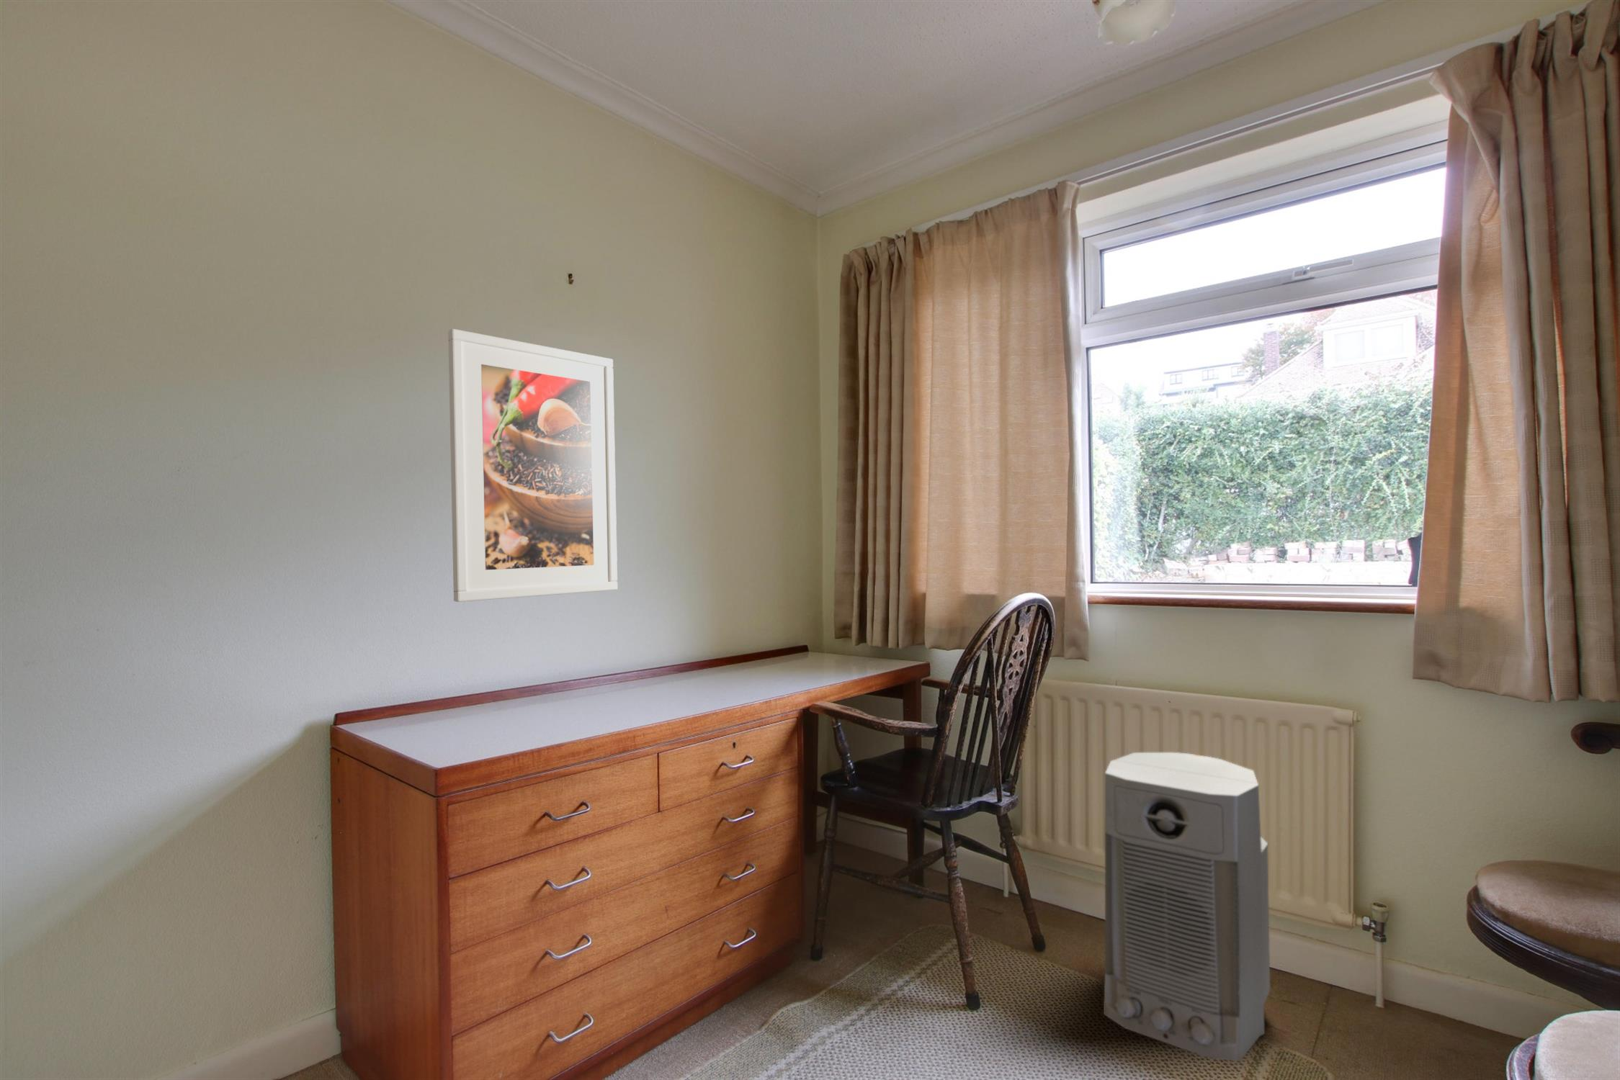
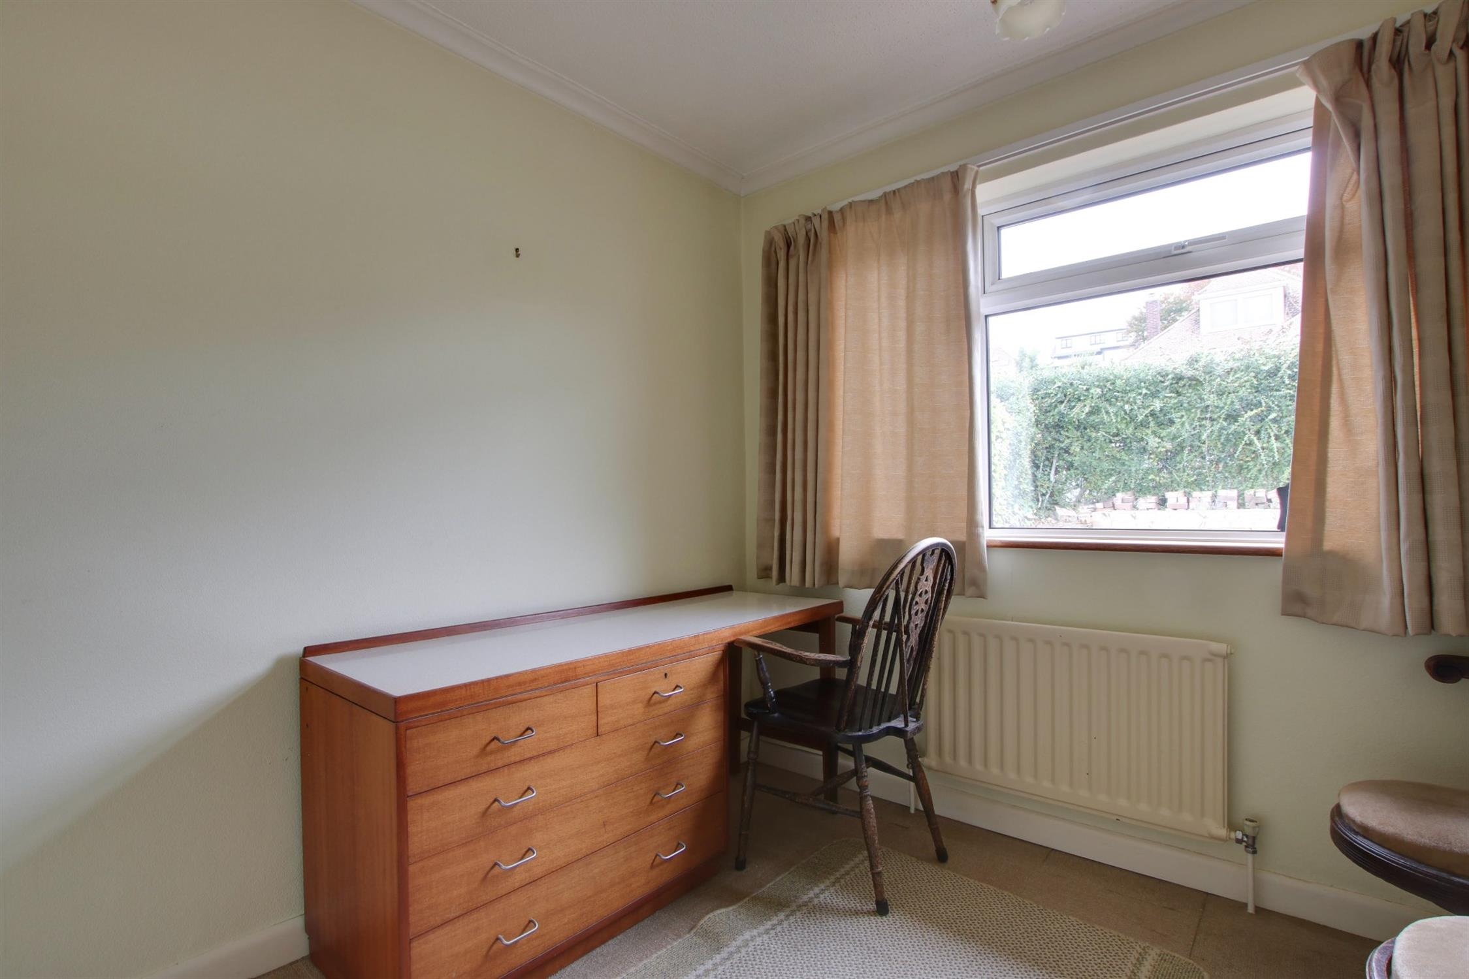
- air purifier [1103,752,1270,1063]
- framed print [447,328,618,603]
